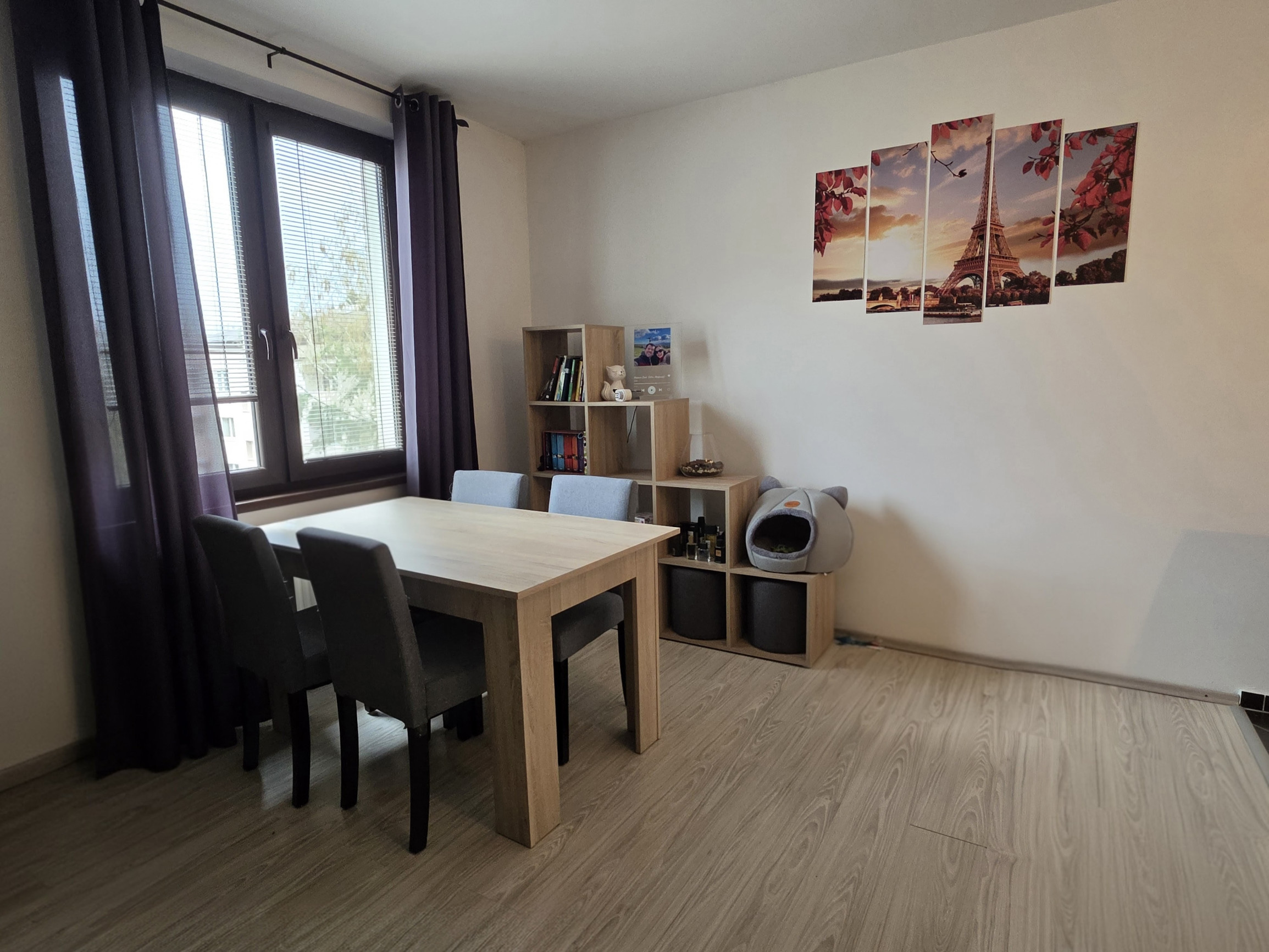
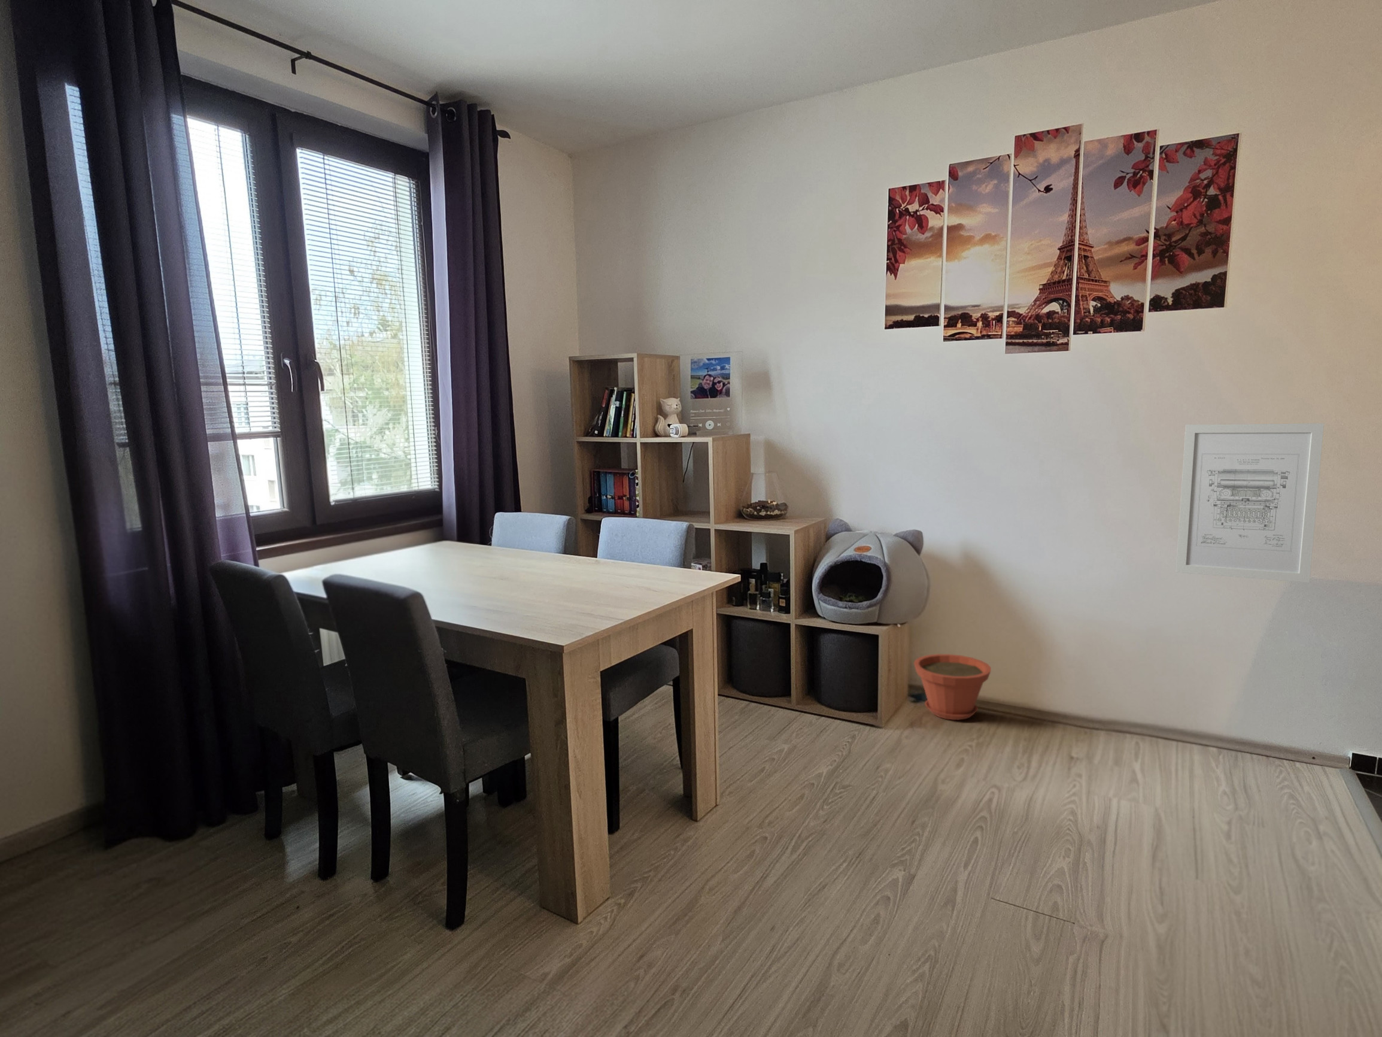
+ wall art [1175,423,1324,583]
+ plant pot [914,654,992,721]
